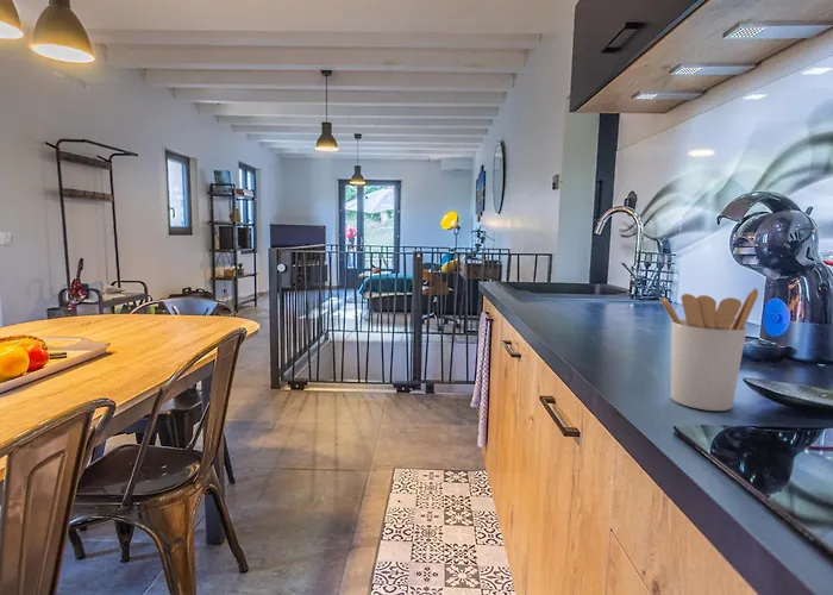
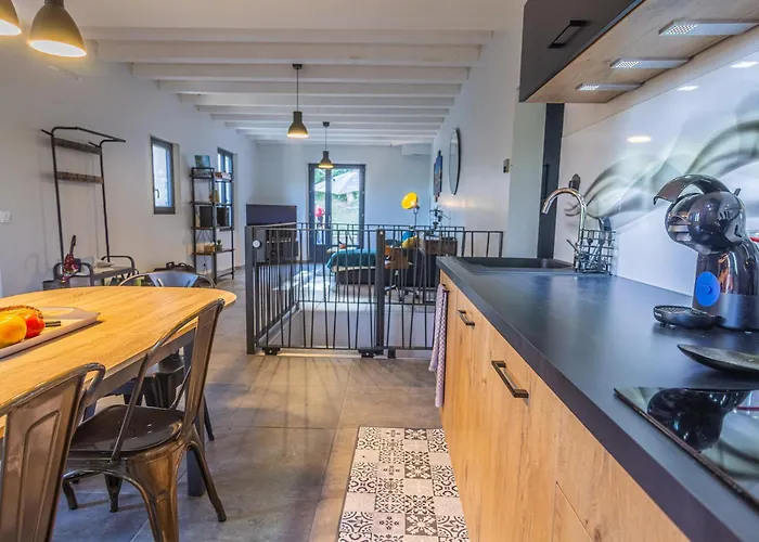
- utensil holder [658,287,759,412]
